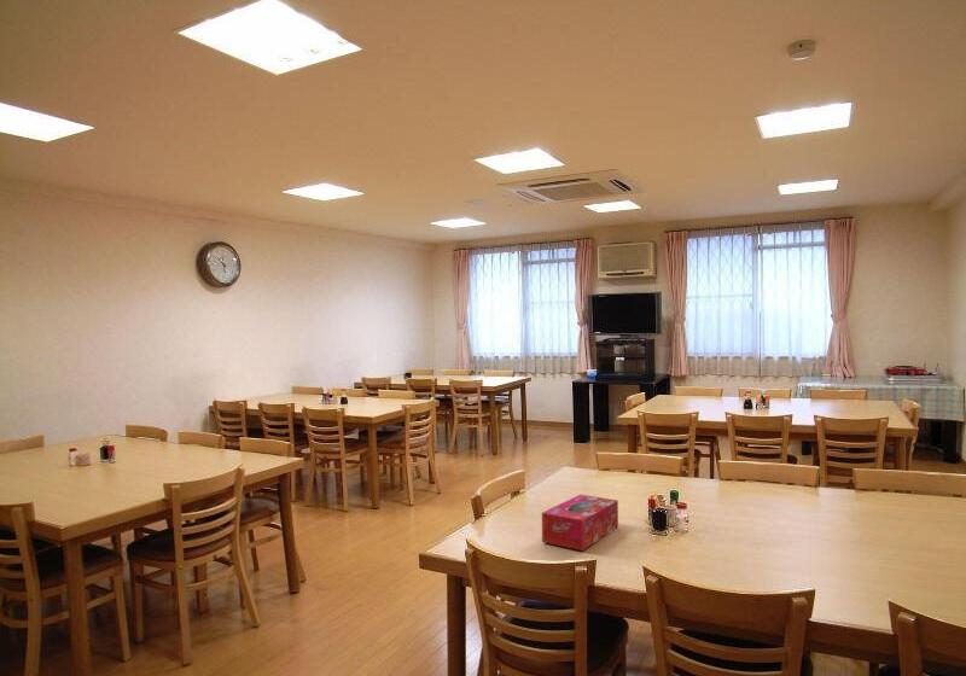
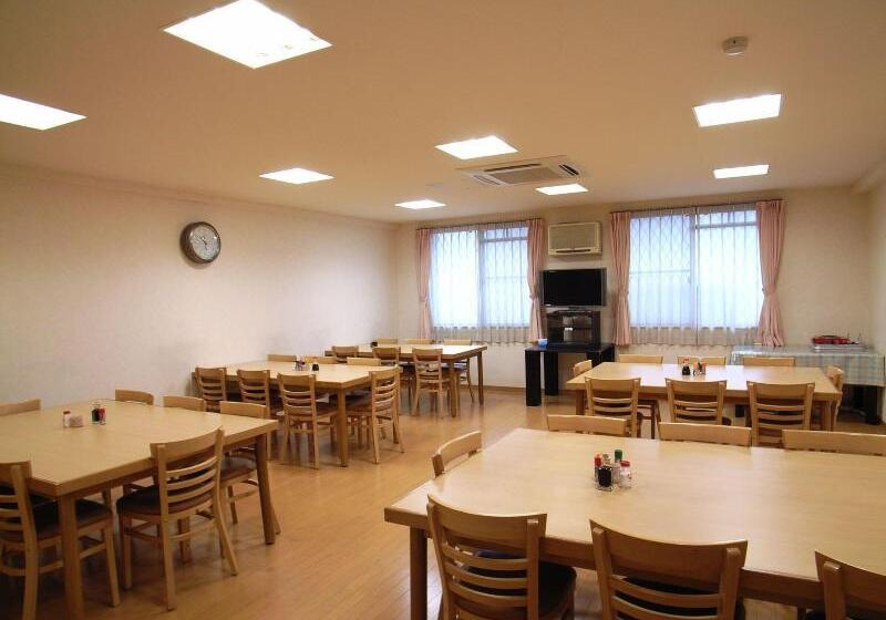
- tissue box [541,494,619,552]
